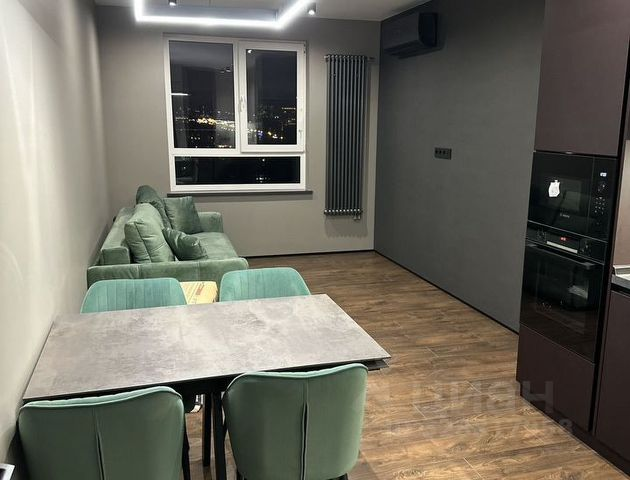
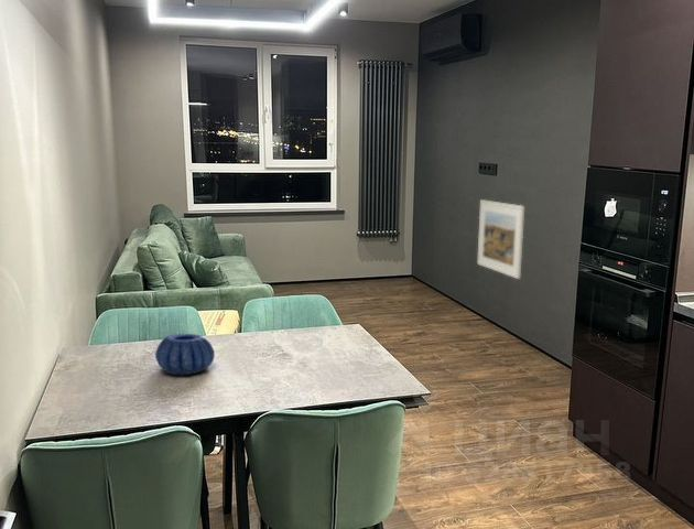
+ decorative bowl [154,333,216,376]
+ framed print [476,198,525,280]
